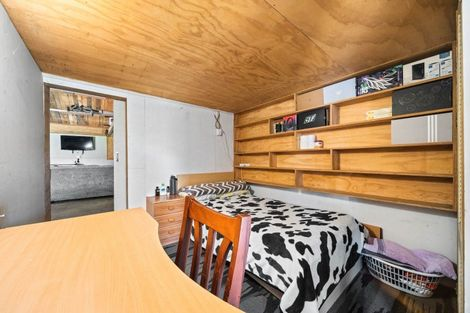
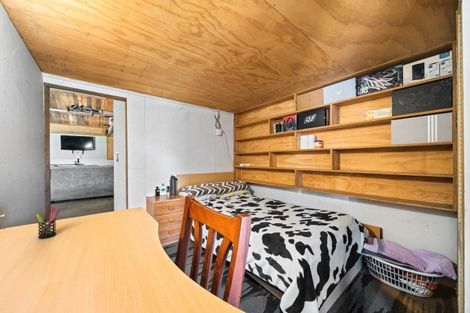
+ pen holder [35,207,61,240]
